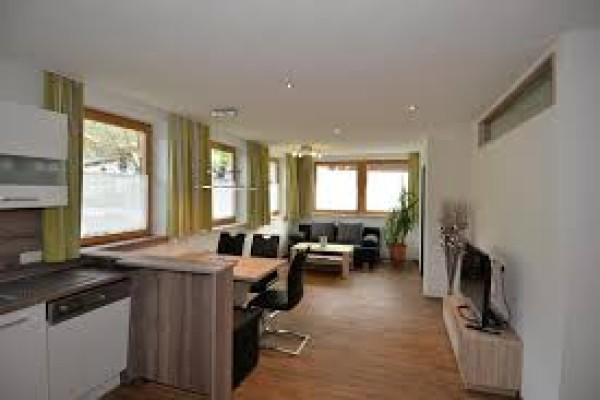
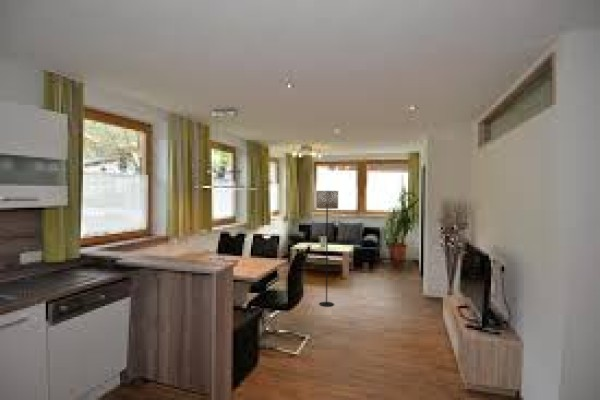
+ floor lamp [315,190,339,307]
